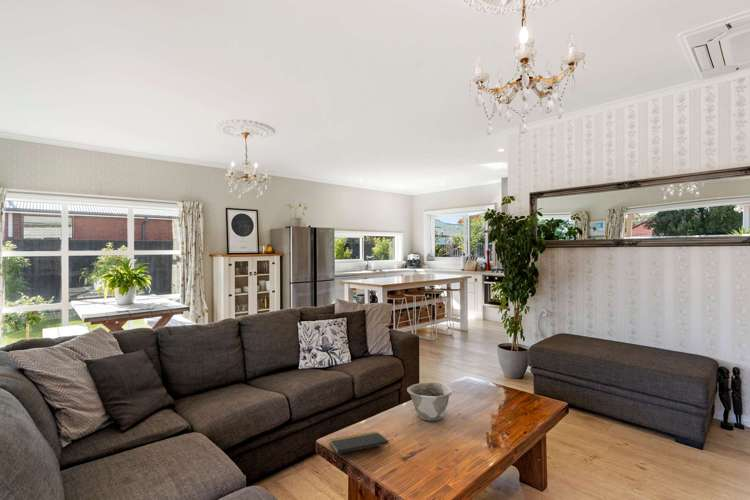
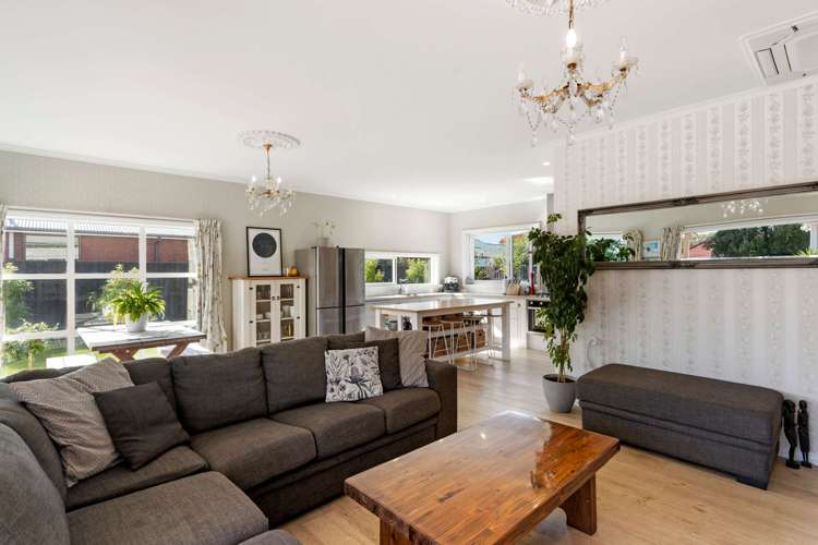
- notepad [329,430,391,455]
- bowl [406,381,453,422]
